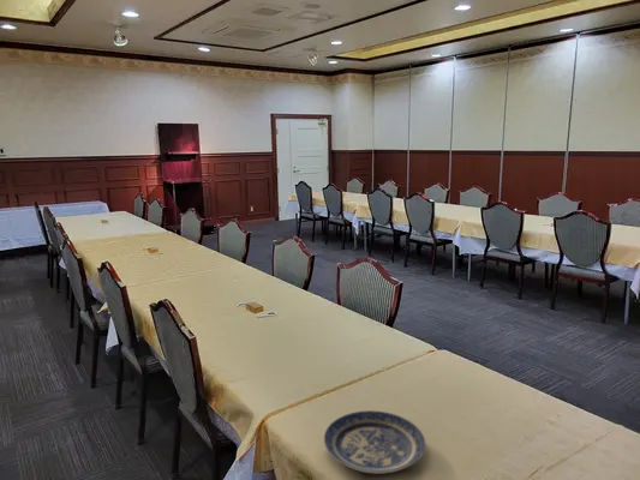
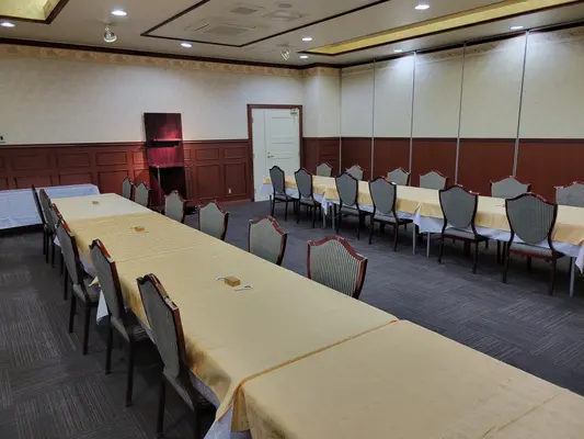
- plate [323,409,426,475]
